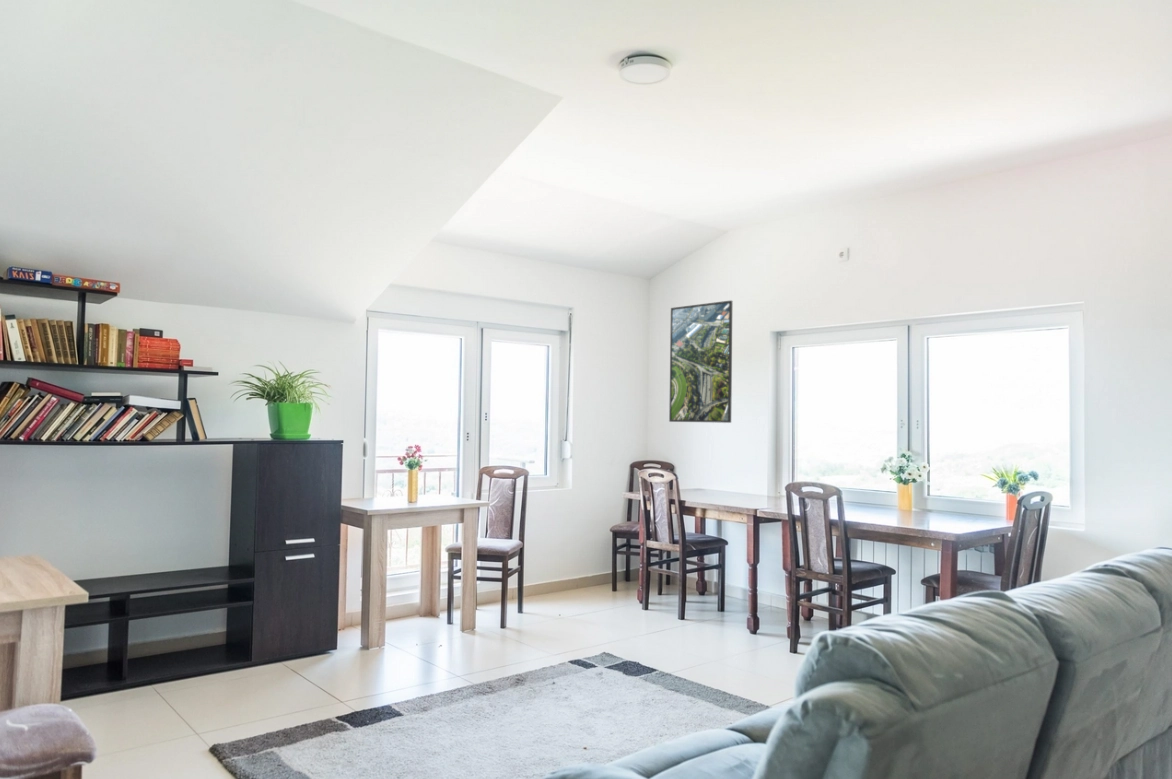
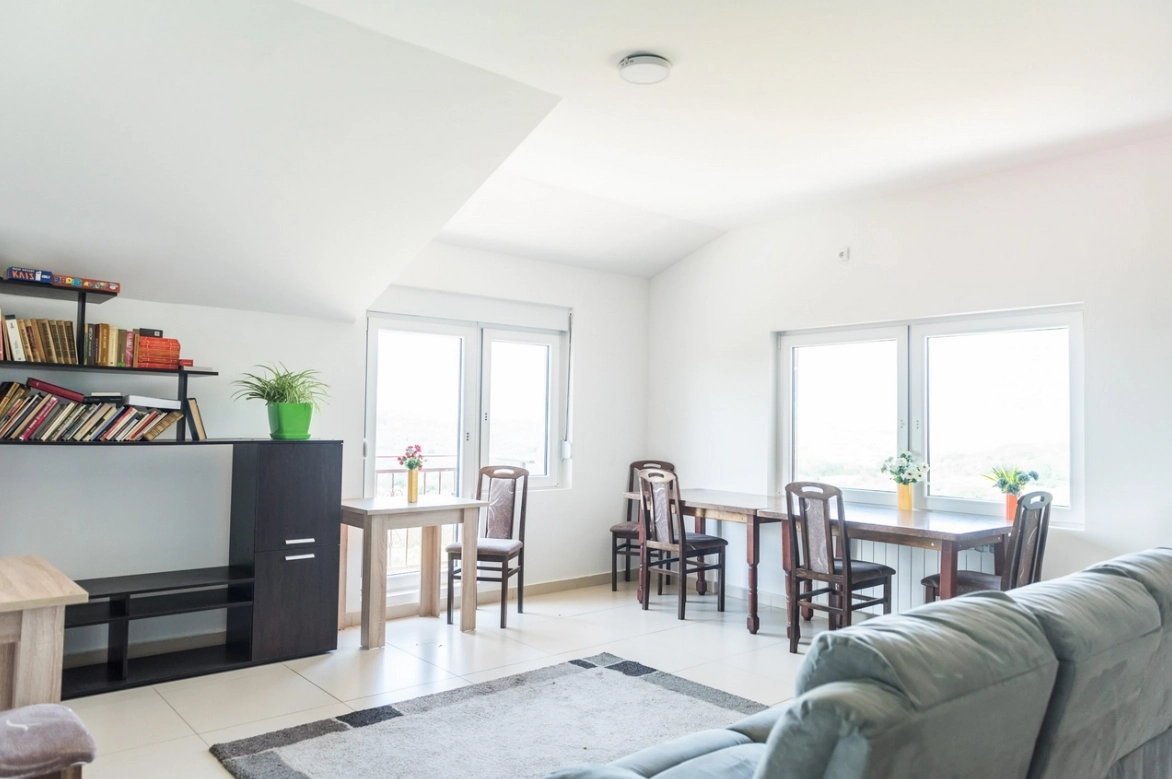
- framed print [668,299,733,424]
